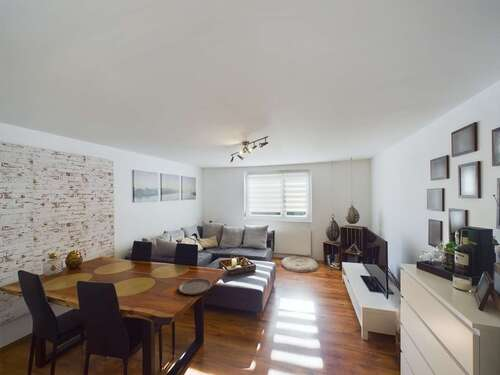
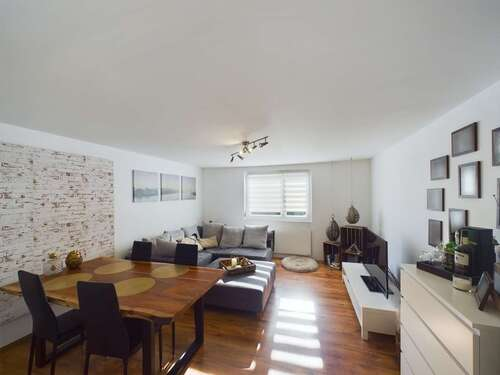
- plate [178,277,213,296]
